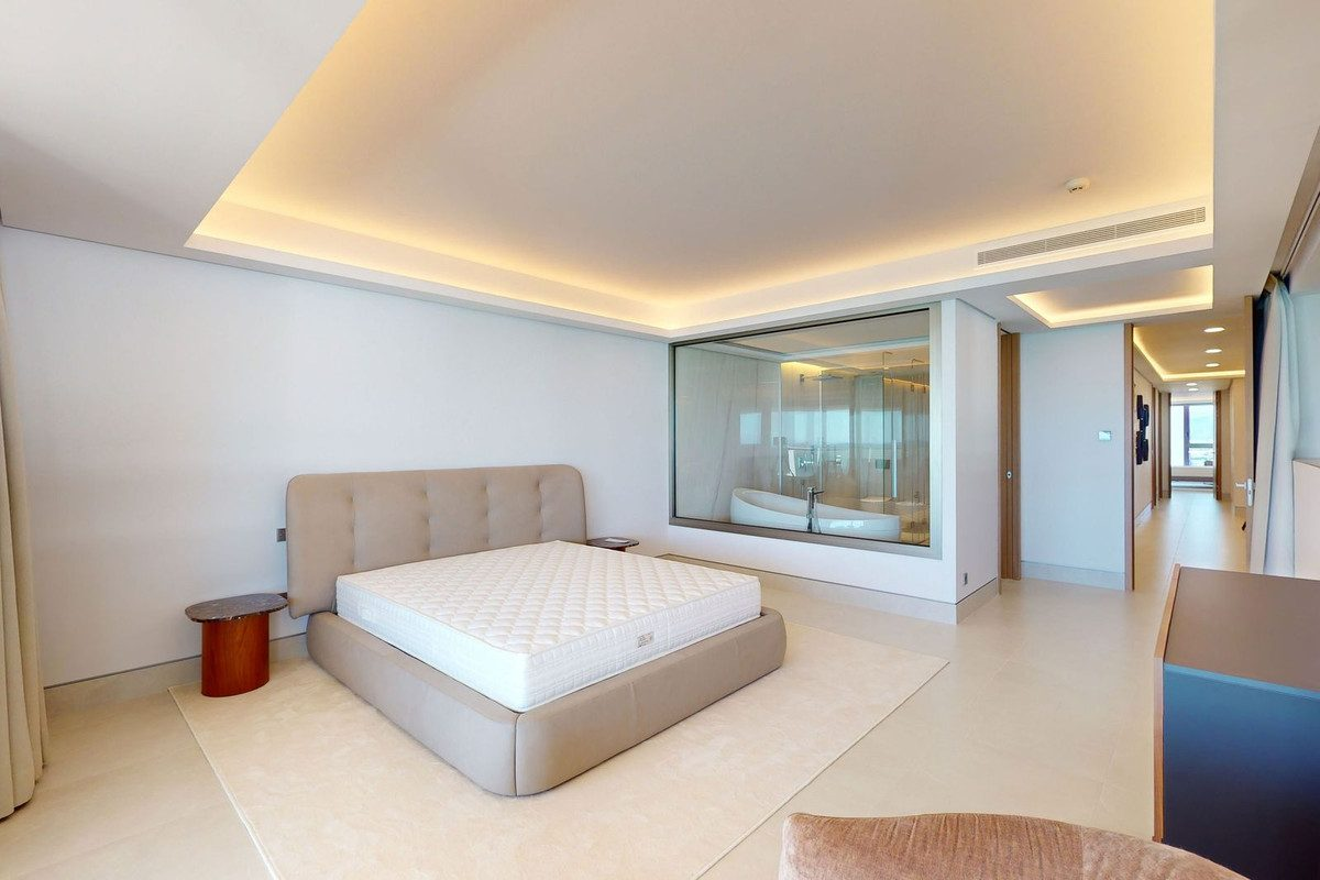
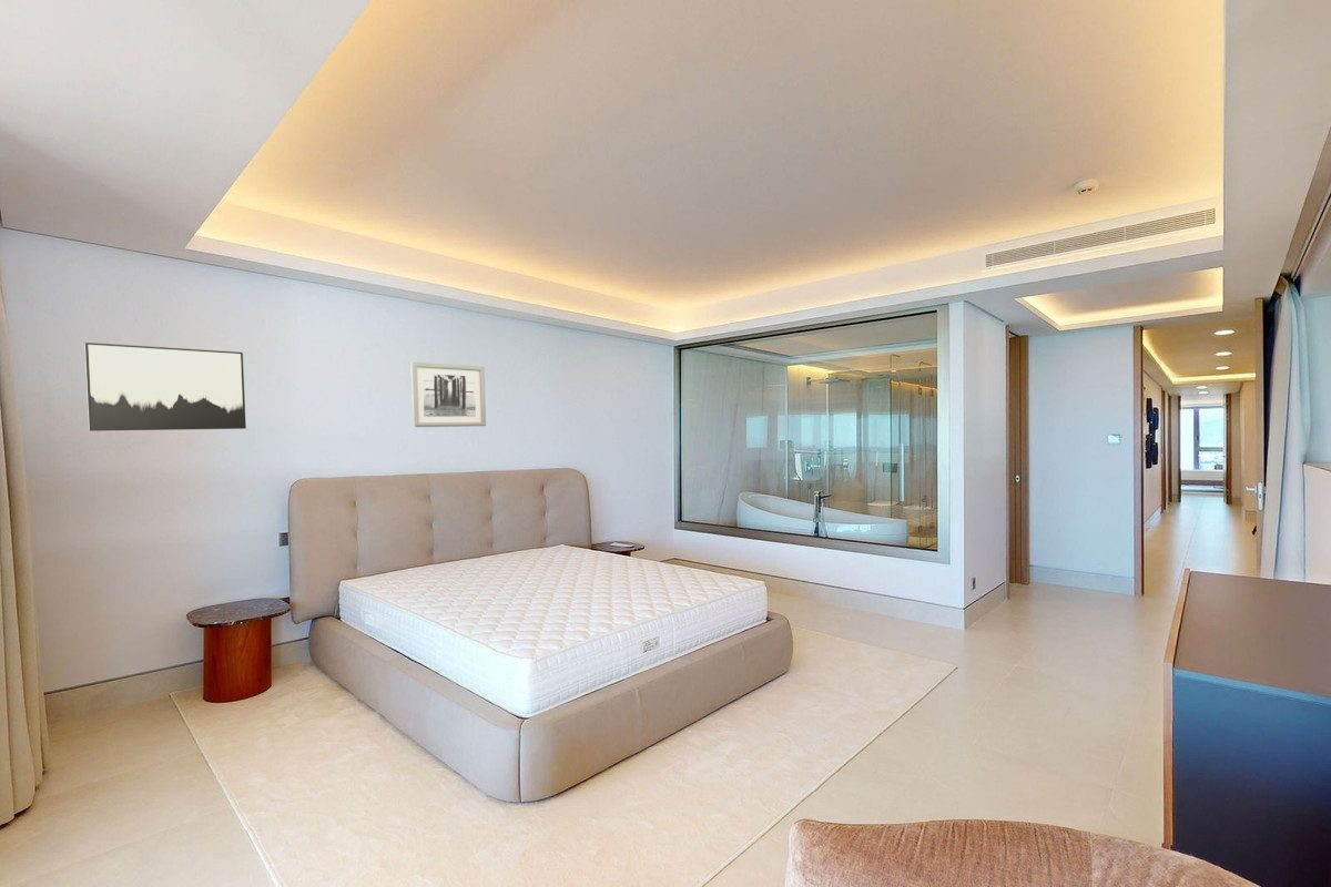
+ wall art [83,341,247,432]
+ wall art [409,361,487,428]
